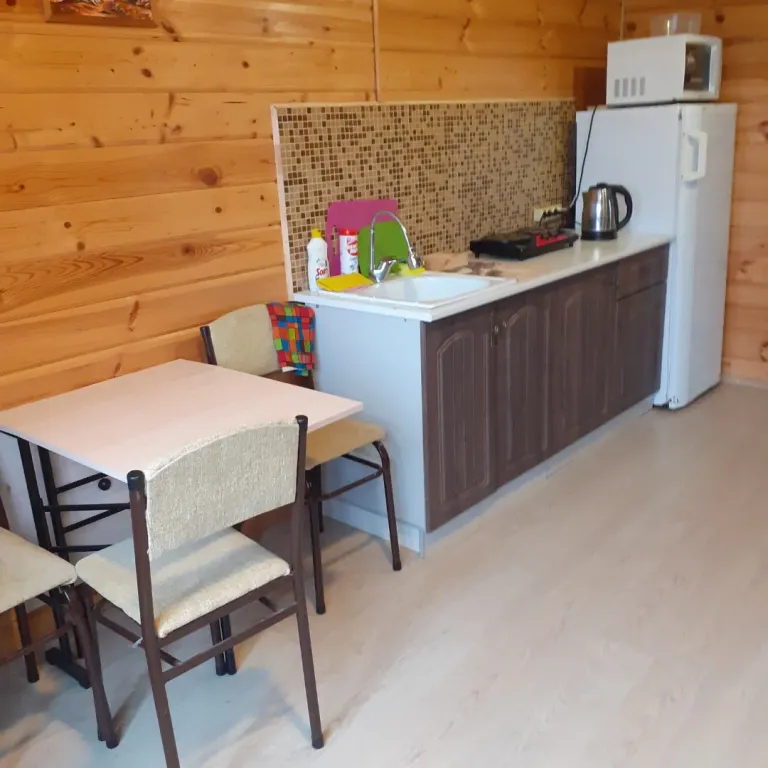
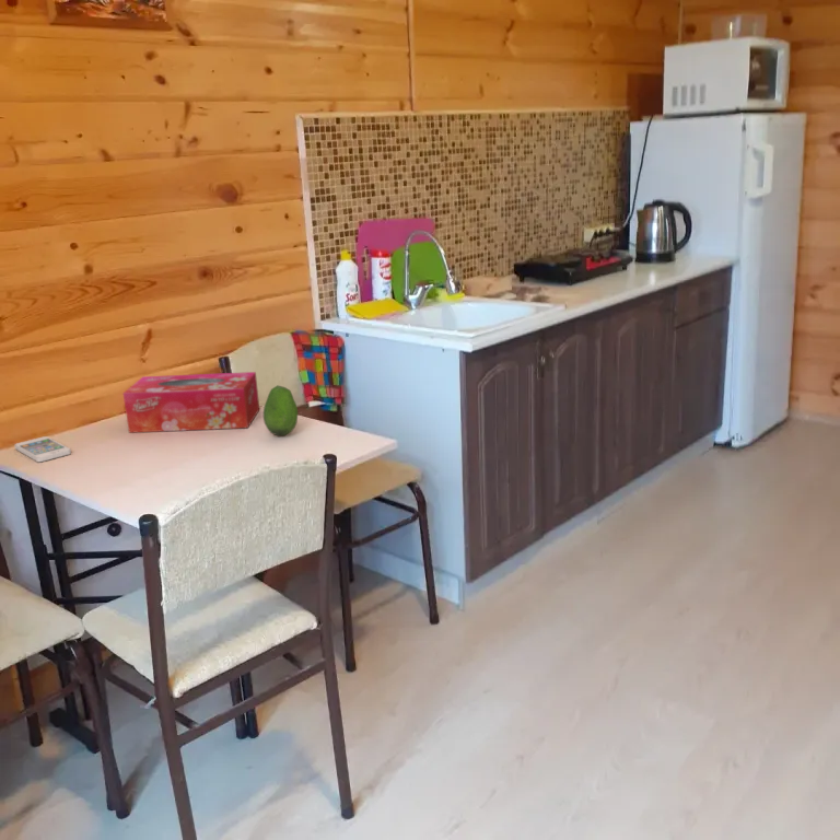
+ fruit [262,384,299,436]
+ smartphone [13,435,72,463]
+ tissue box [121,371,260,434]
